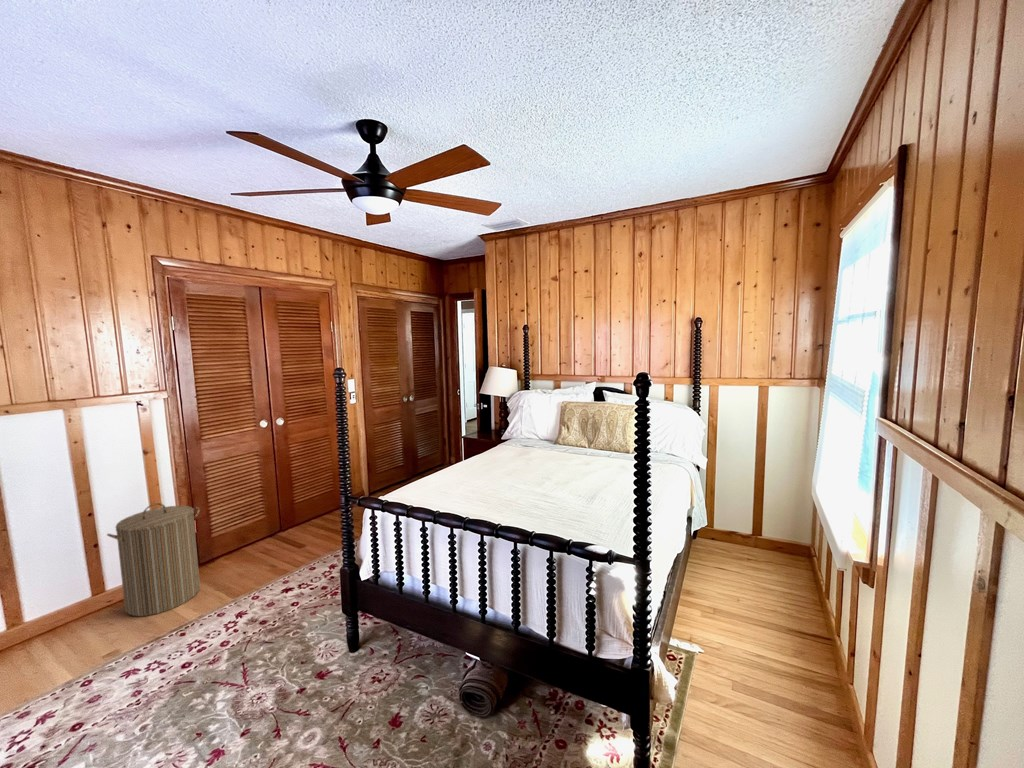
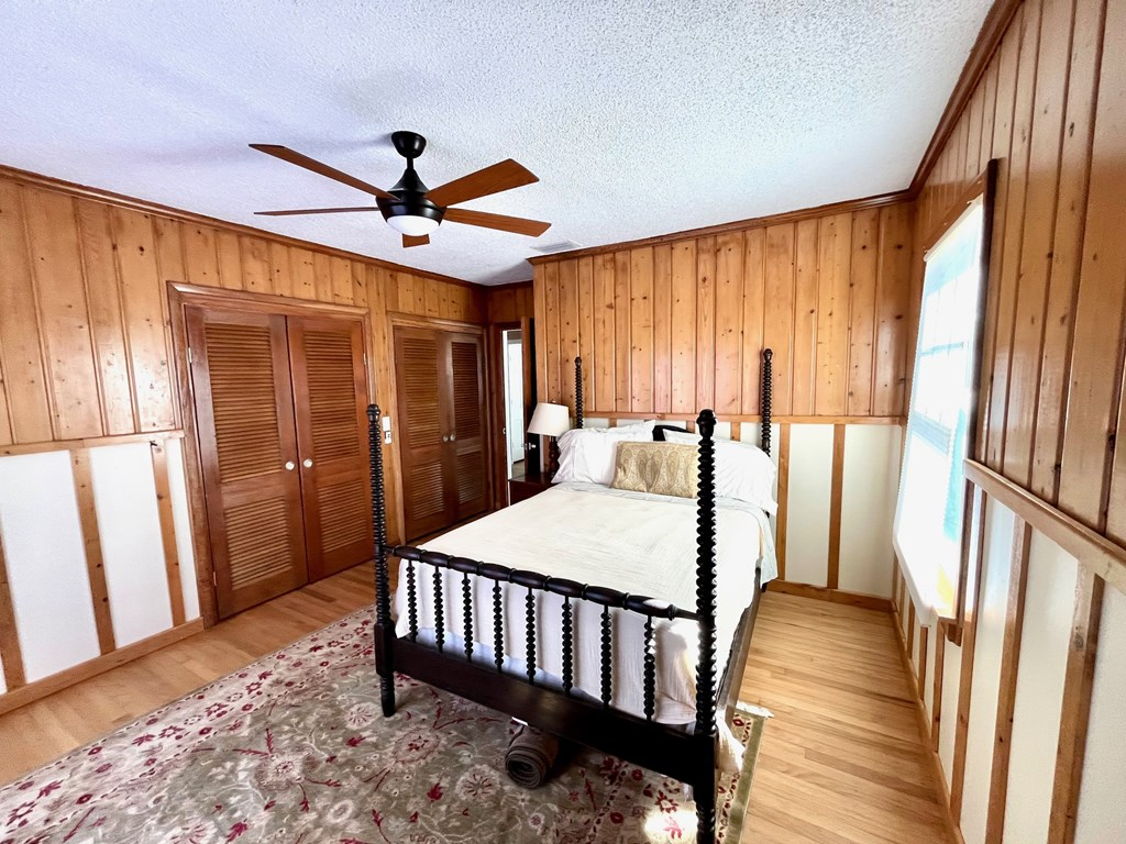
- laundry hamper [106,502,201,617]
